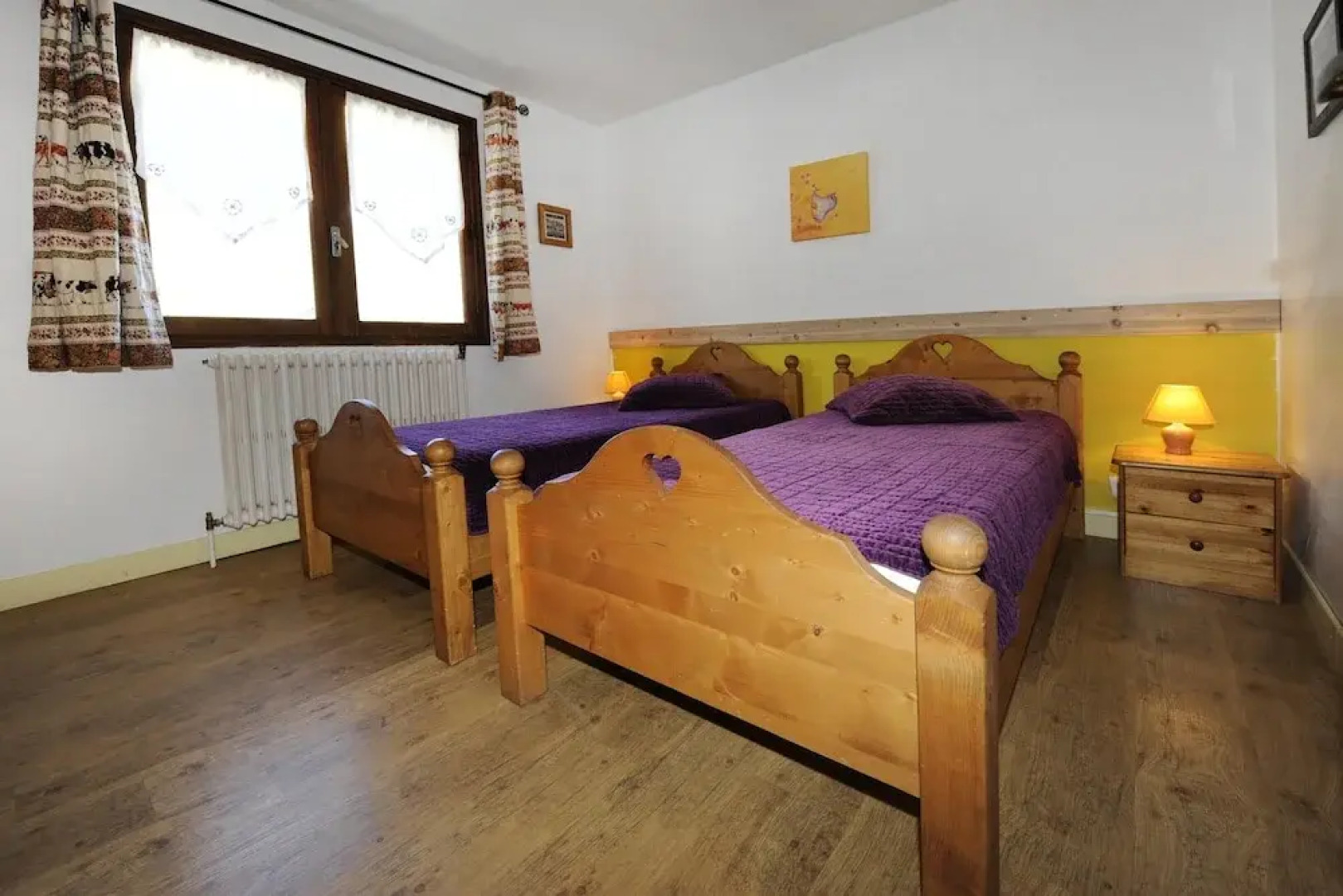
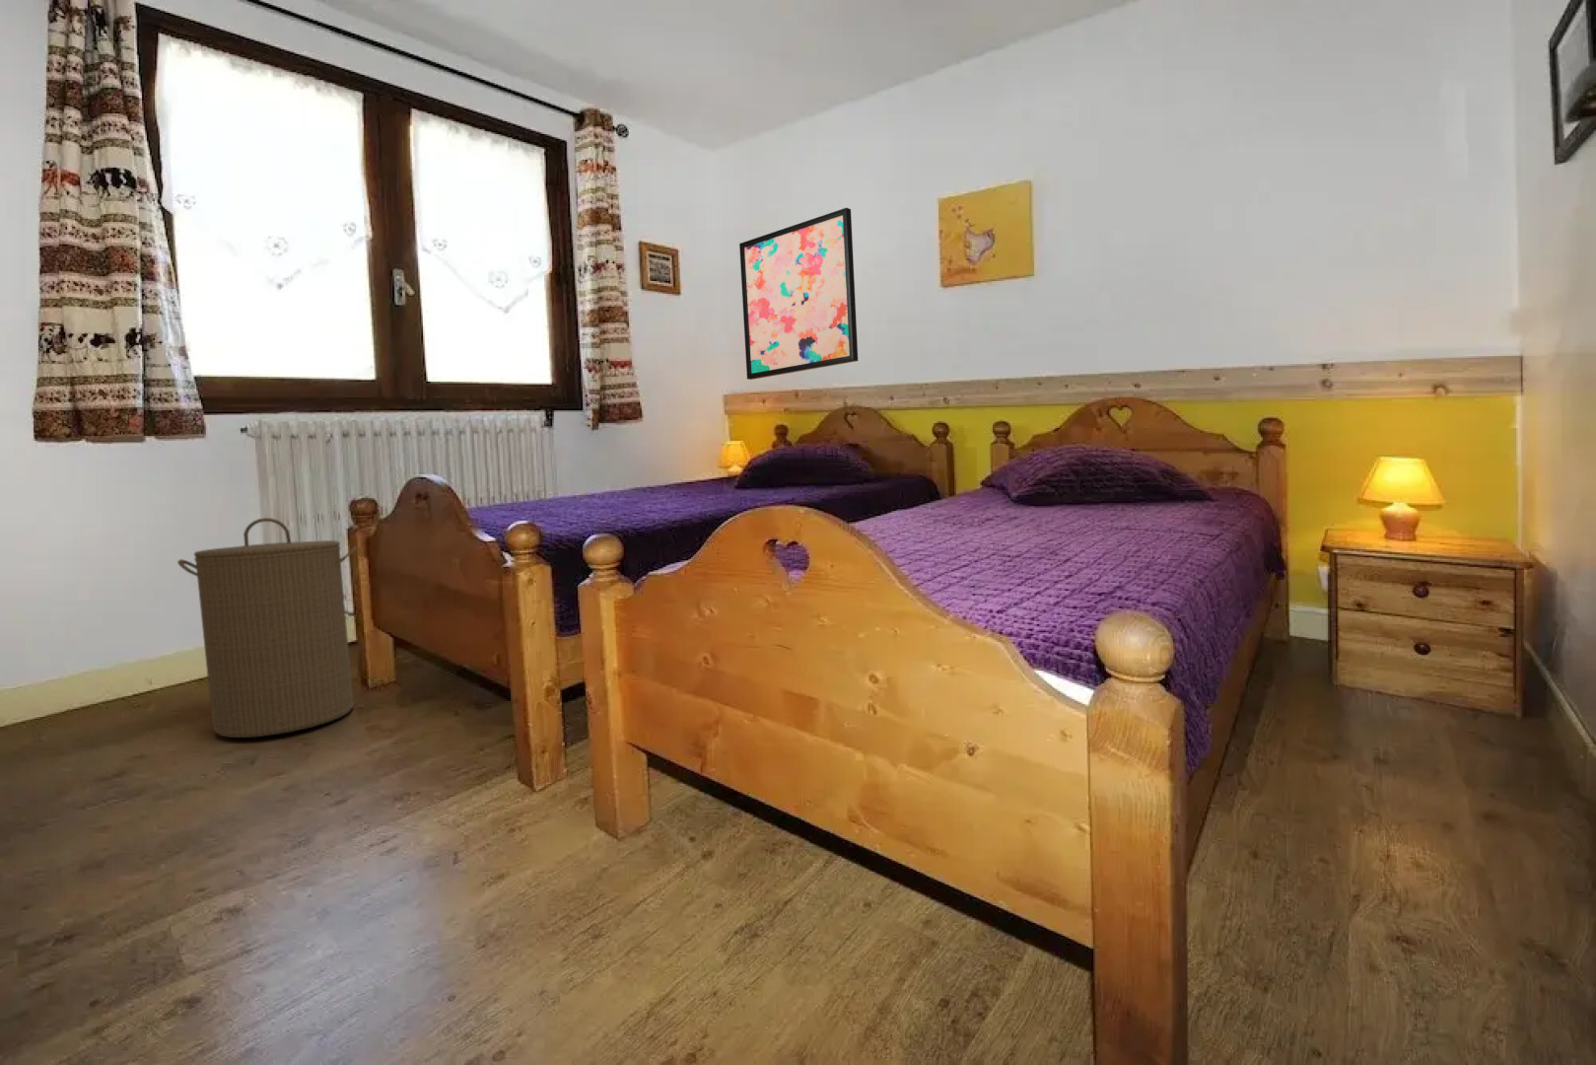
+ laundry hamper [176,517,358,738]
+ wall art [738,207,859,380]
